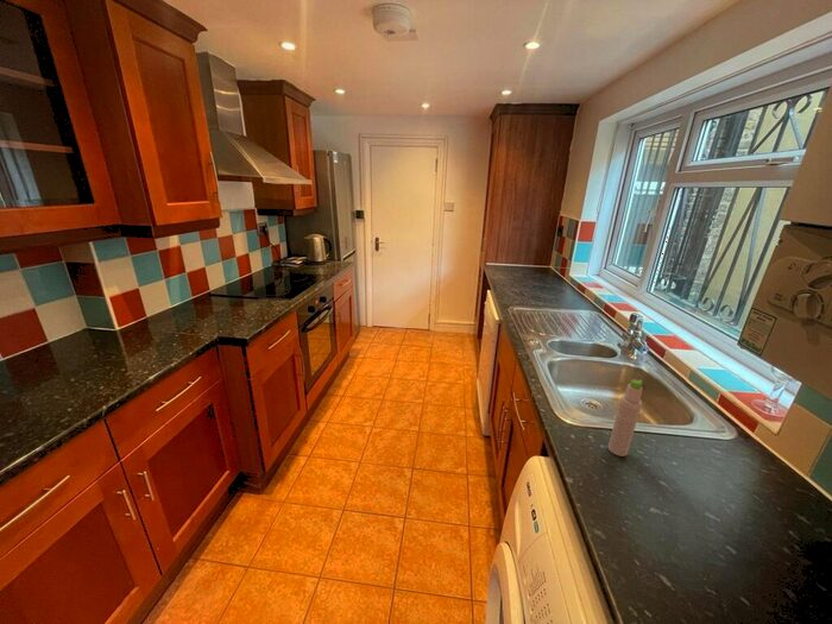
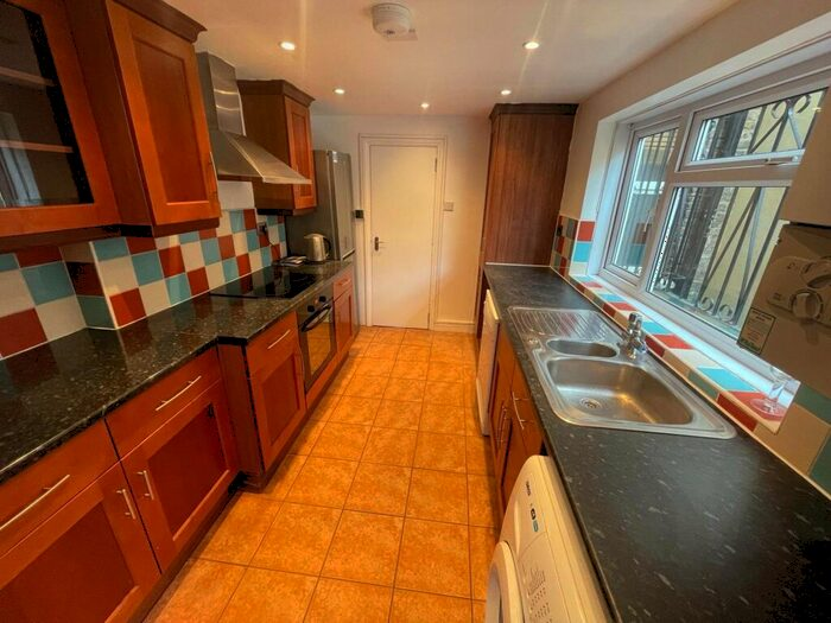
- bottle [607,378,644,458]
